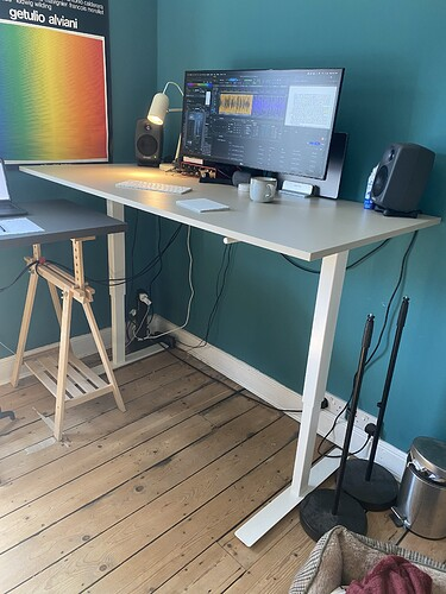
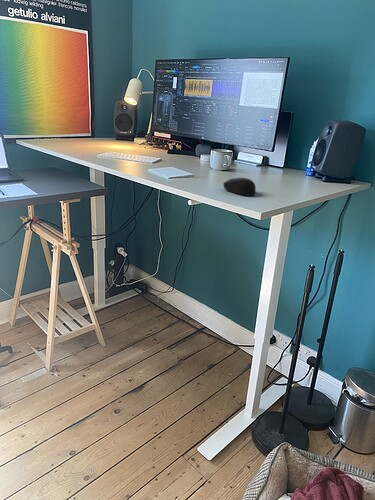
+ computer mouse [222,177,257,197]
